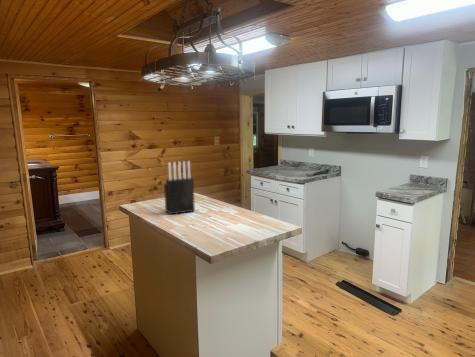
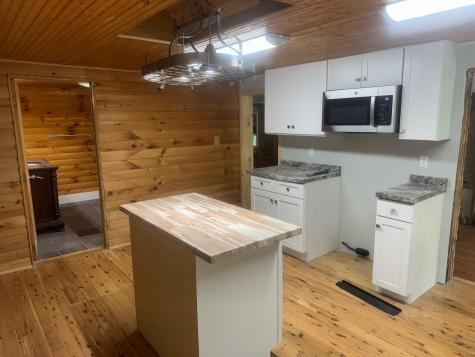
- knife block [163,160,196,216]
